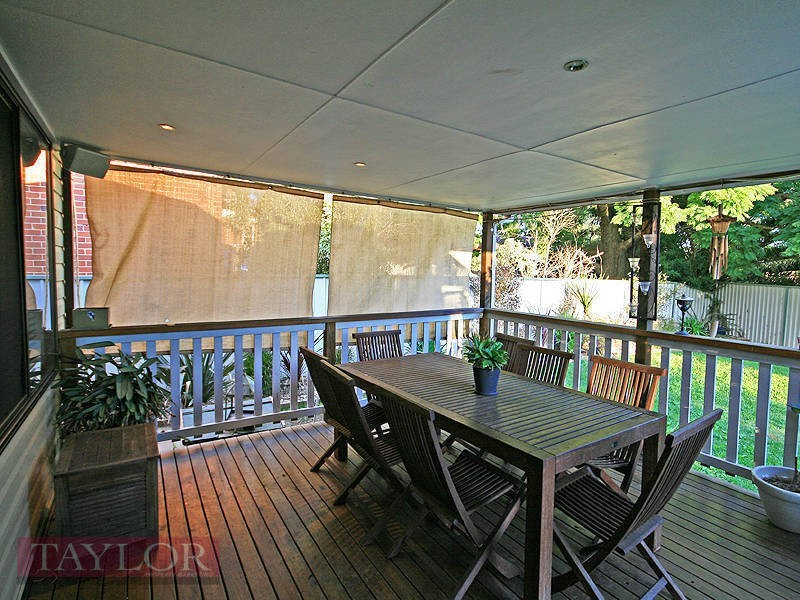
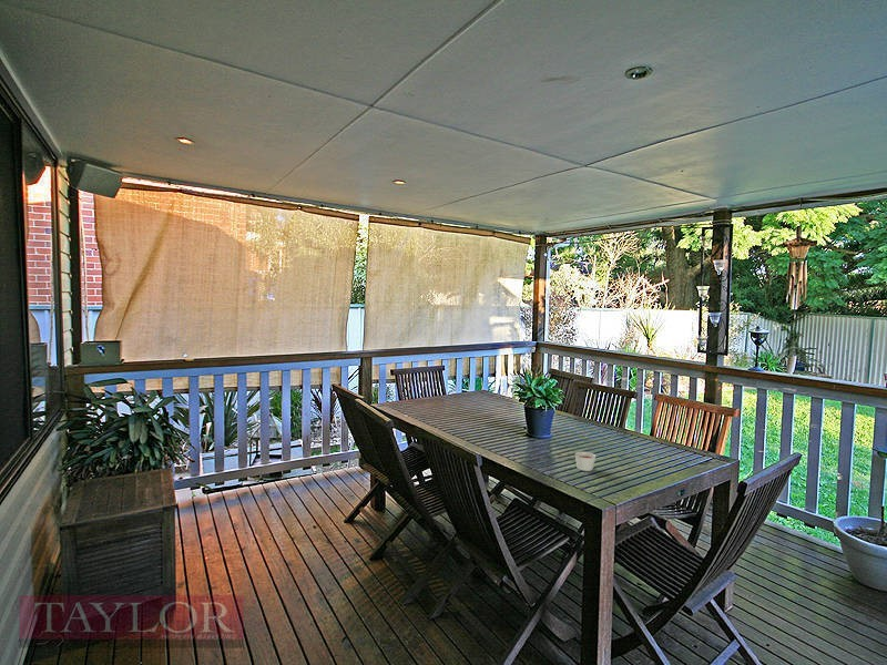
+ candle [574,451,597,472]
